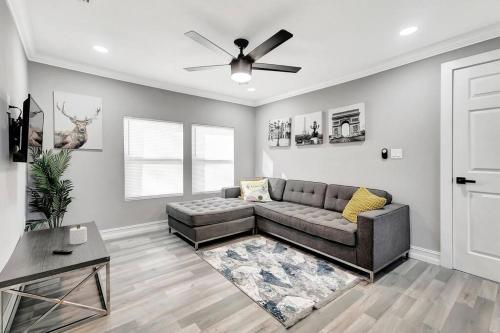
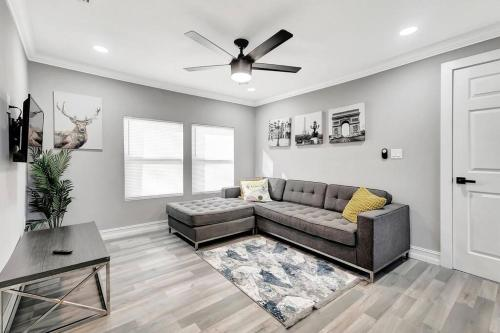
- candle [69,224,88,245]
